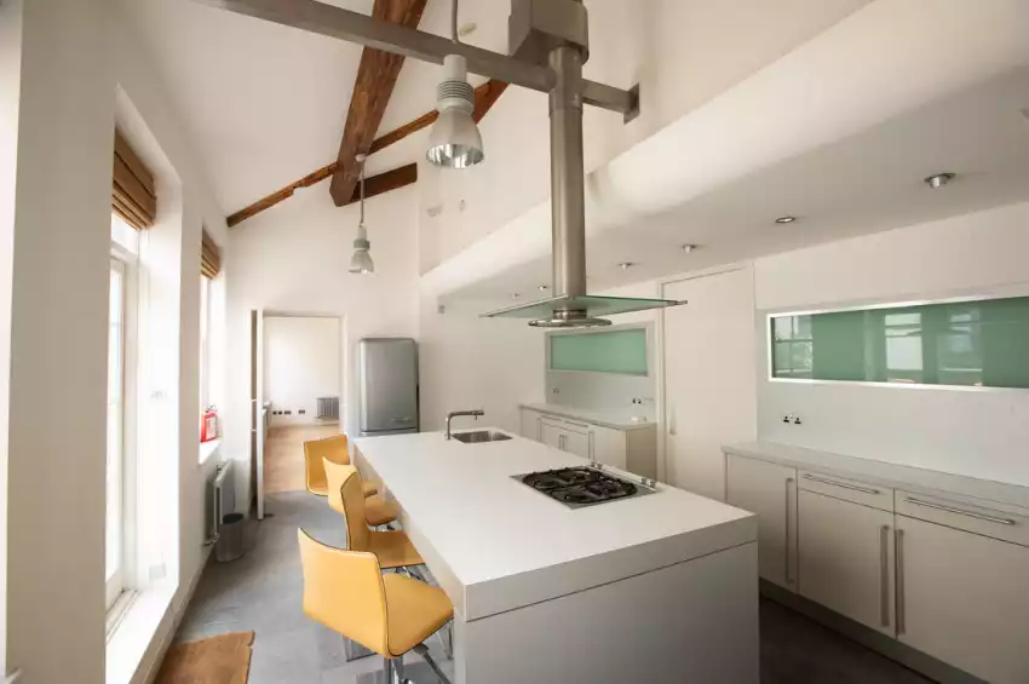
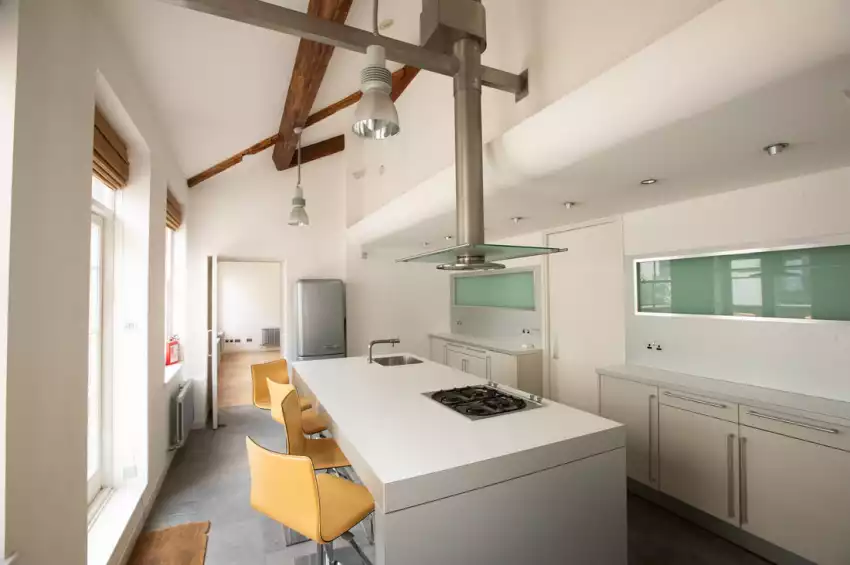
- waste basket [214,511,246,563]
